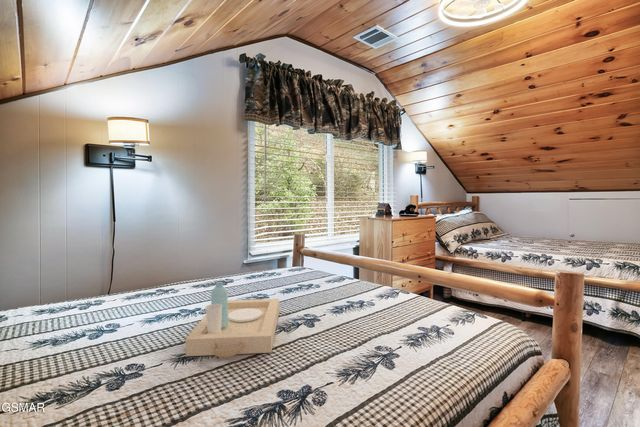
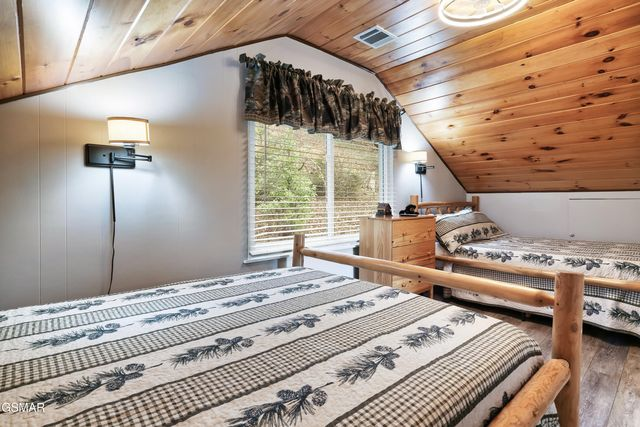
- serving tray [184,281,280,358]
